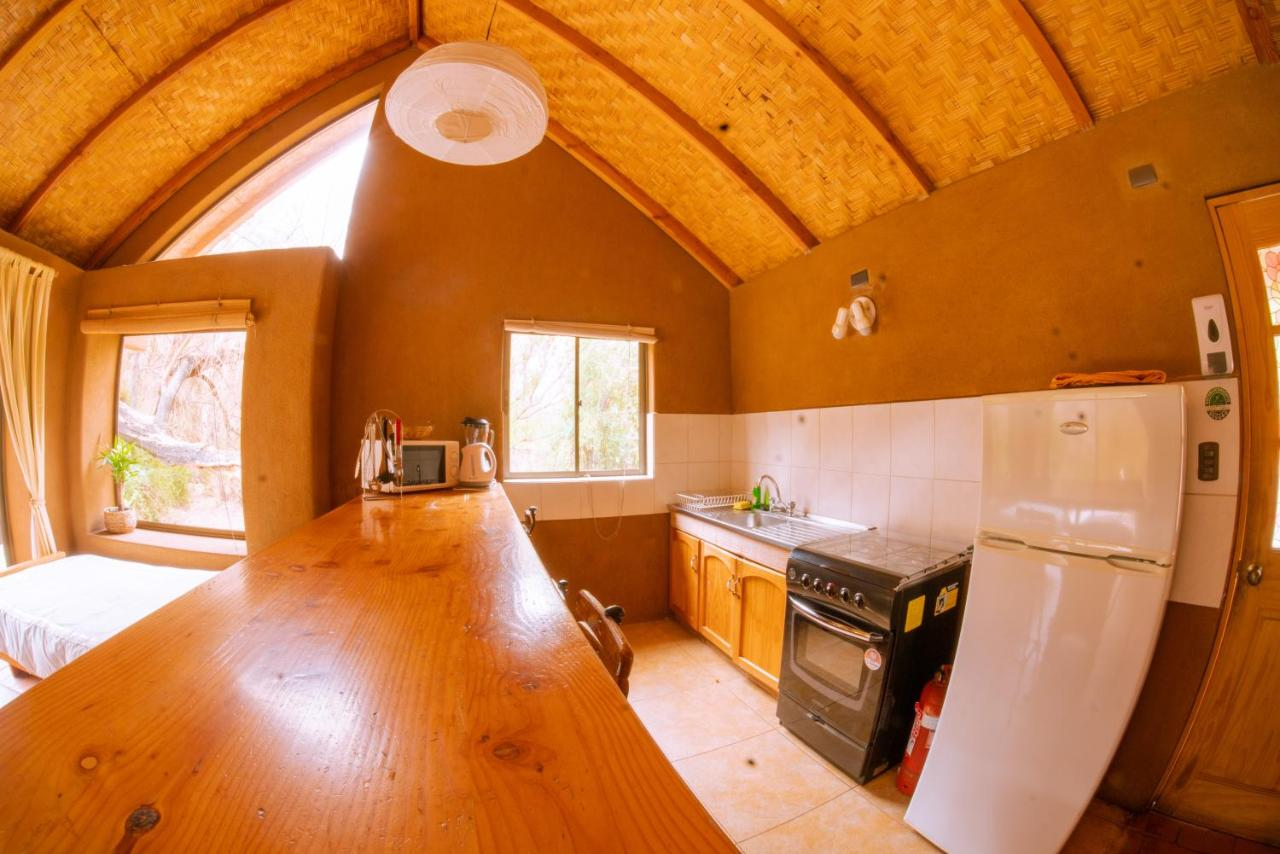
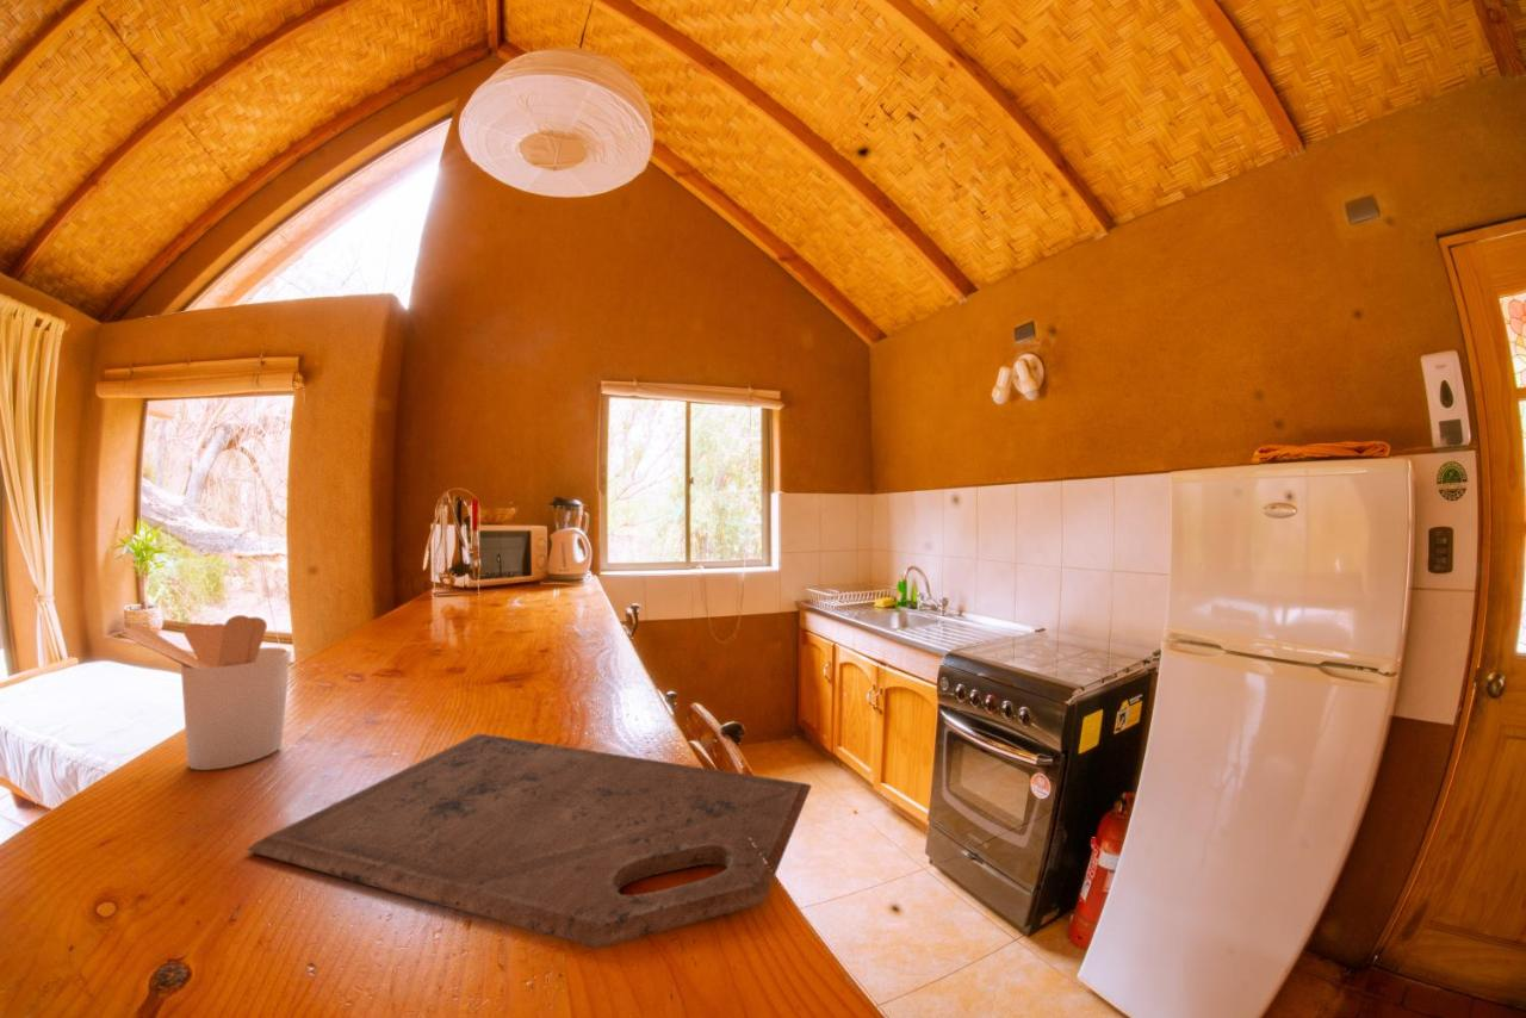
+ utensil holder [117,614,292,771]
+ cutting board [246,732,813,950]
